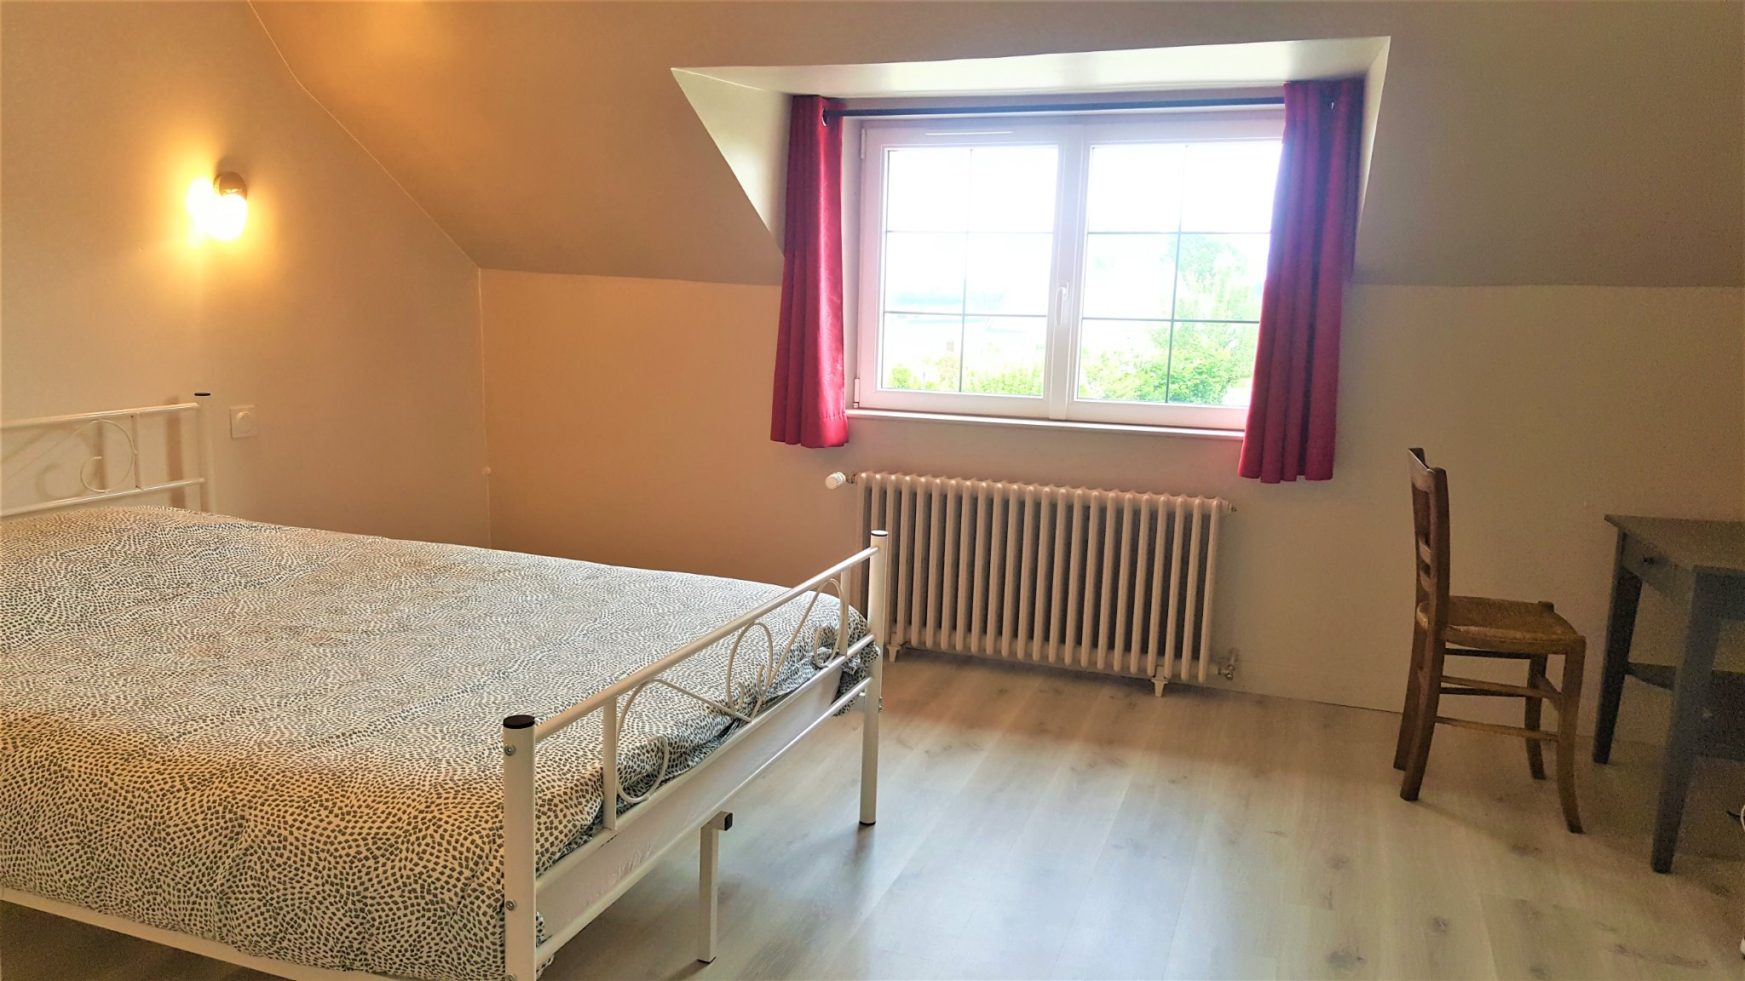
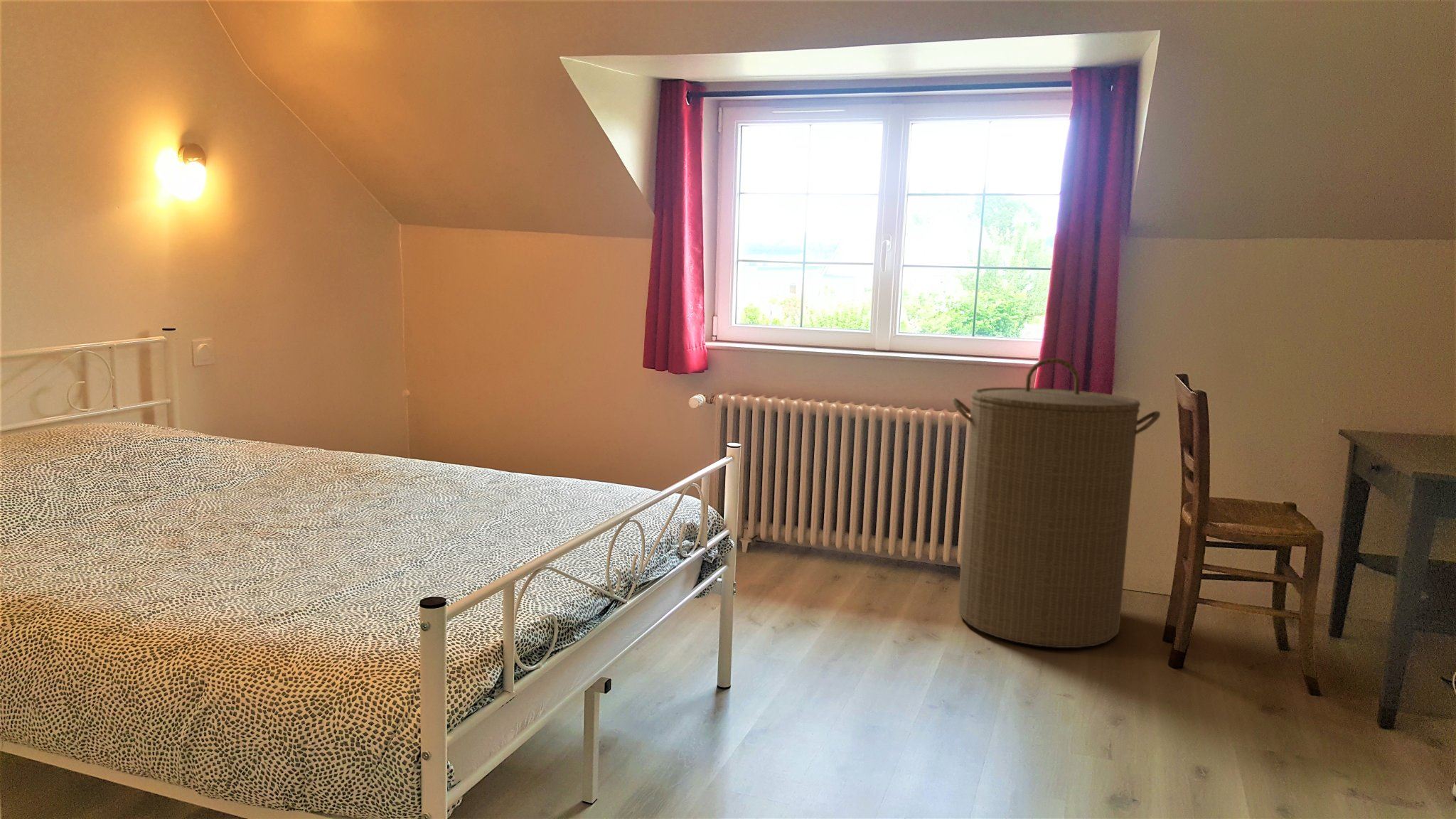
+ laundry hamper [951,358,1161,648]
